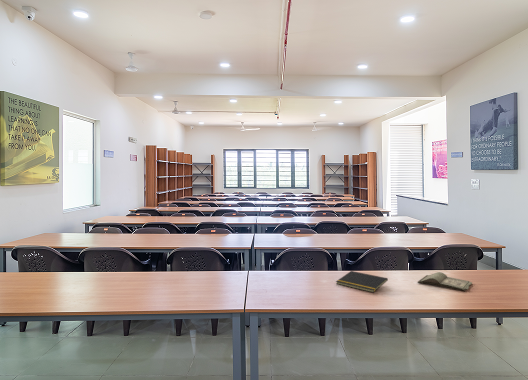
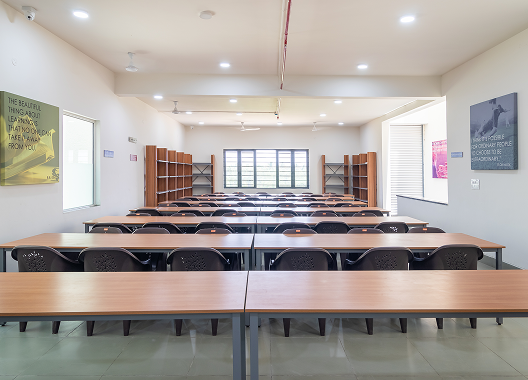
- hardback book [416,271,473,292]
- notepad [335,270,389,293]
